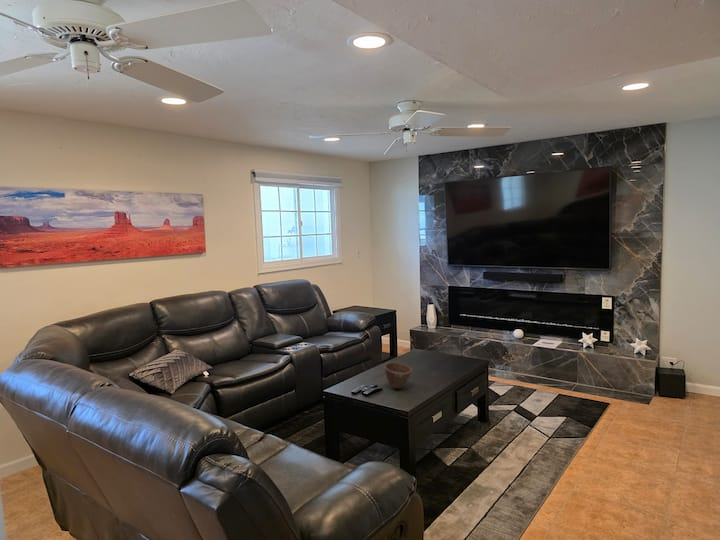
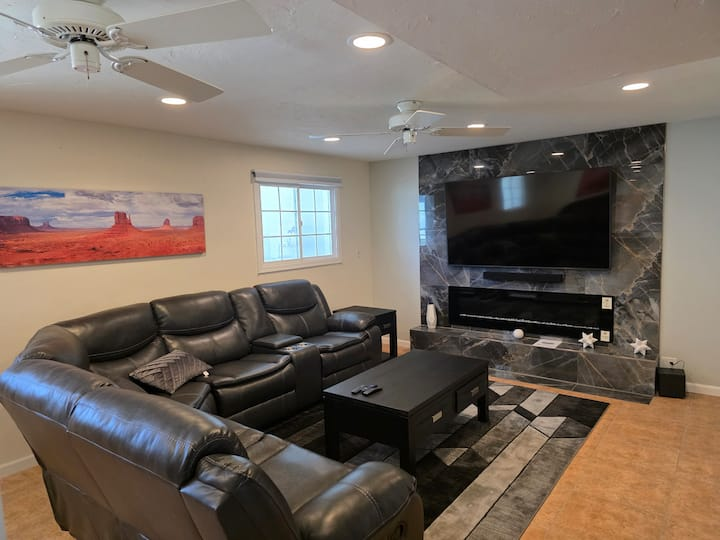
- bowl [383,361,413,390]
